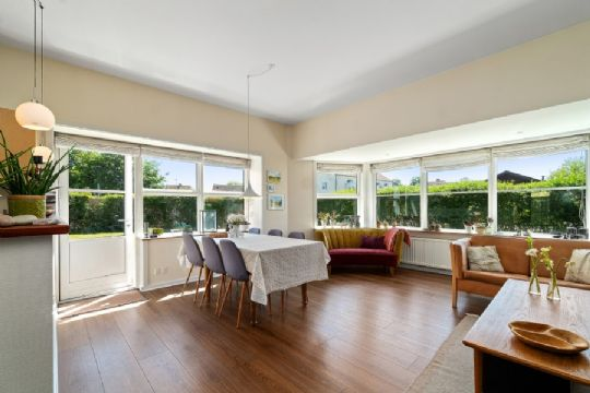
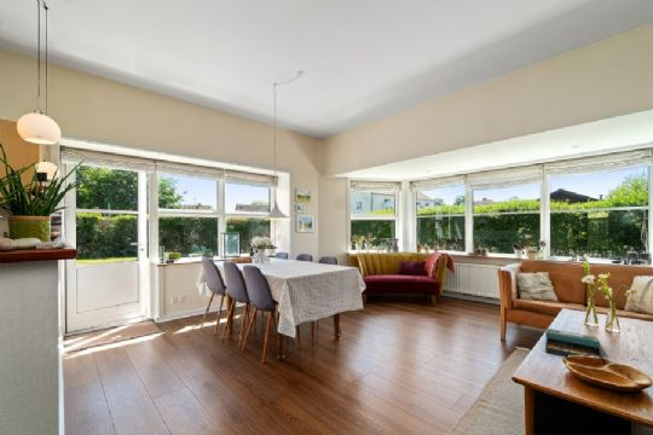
+ board game [544,327,603,360]
